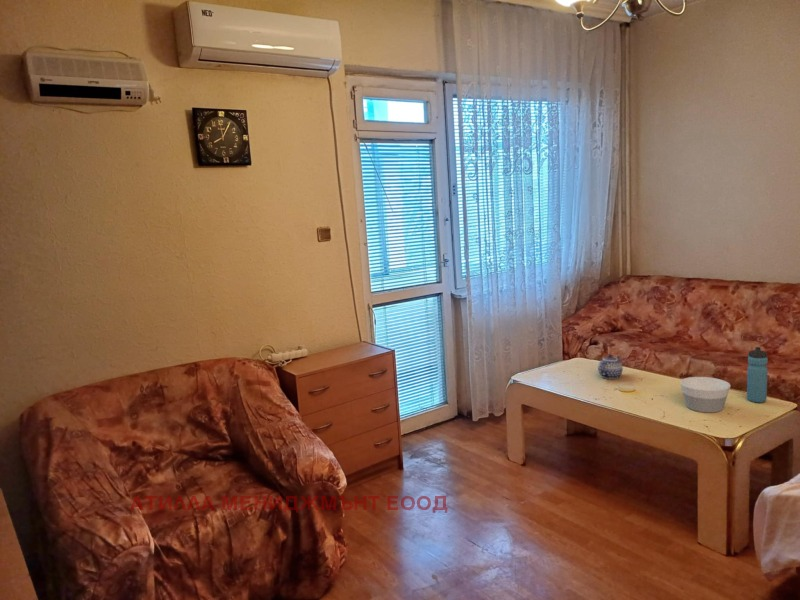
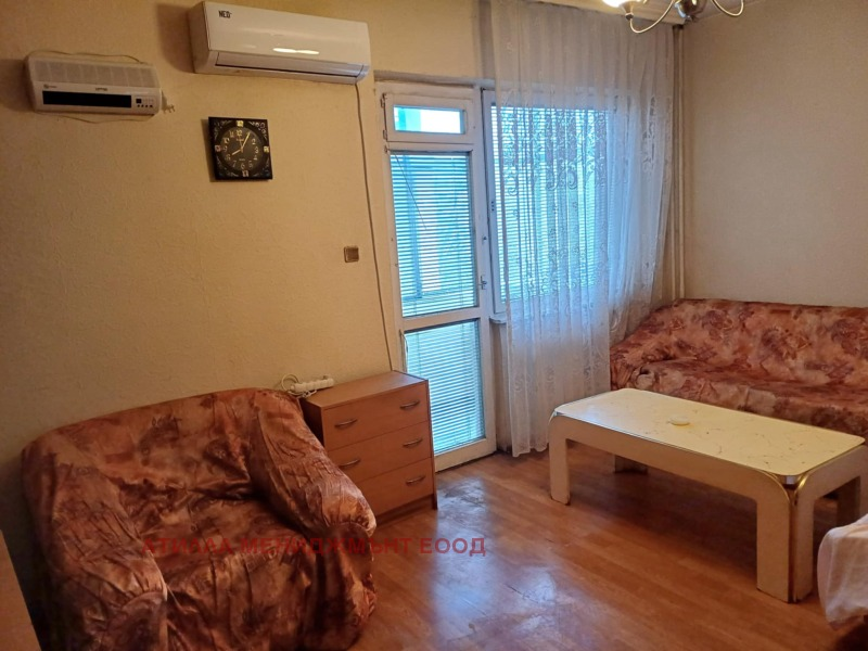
- teapot [597,354,624,380]
- bowl [679,376,731,414]
- water bottle [746,346,769,404]
